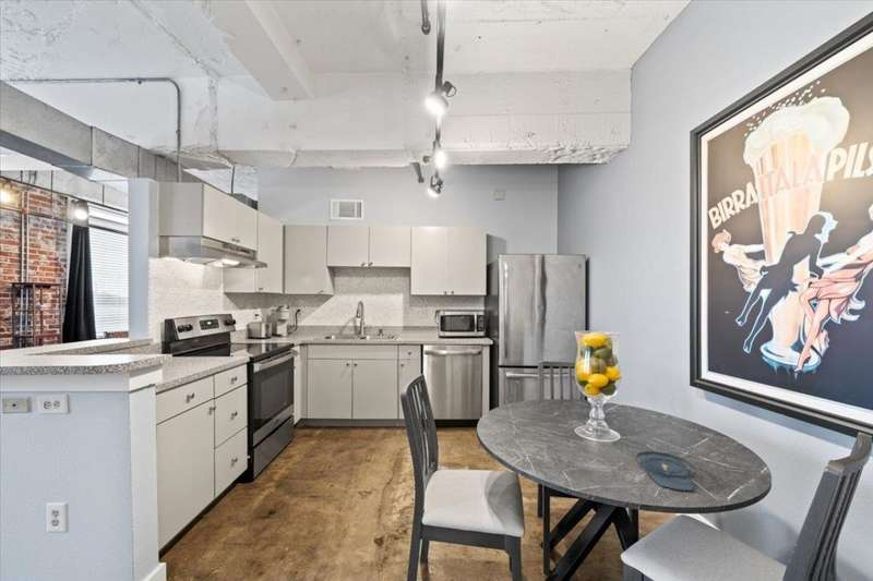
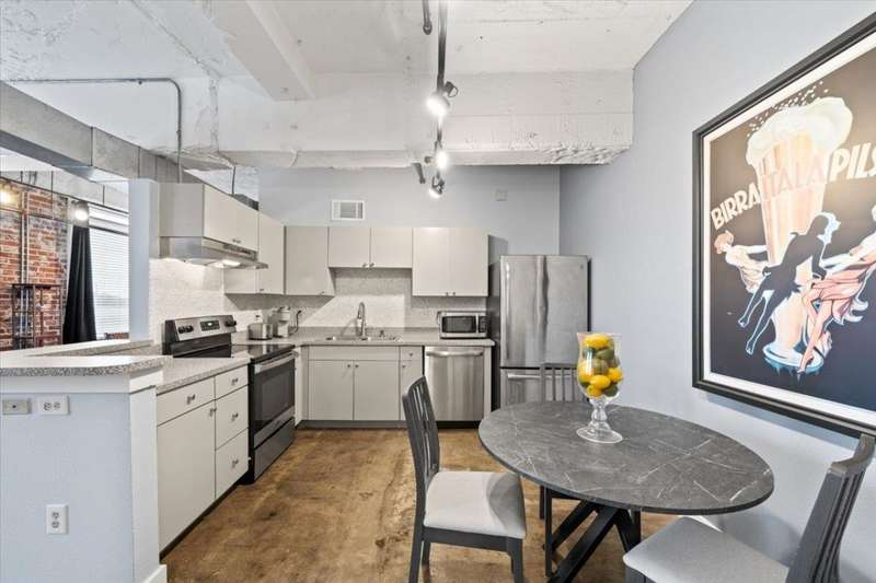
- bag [635,432,697,492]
